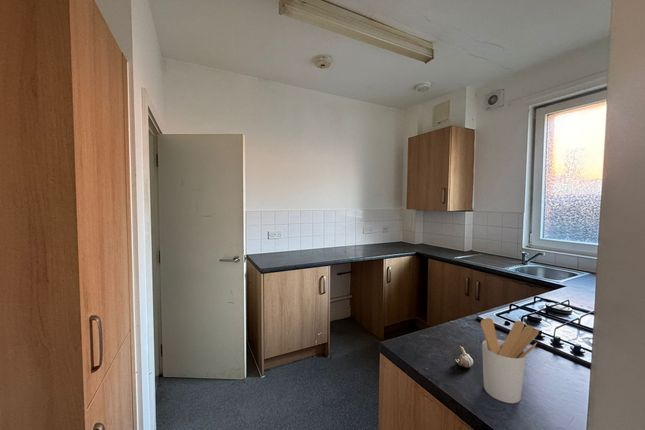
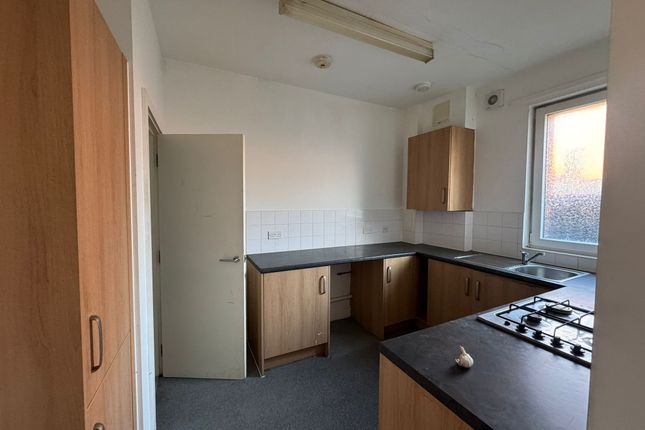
- utensil holder [480,317,540,404]
